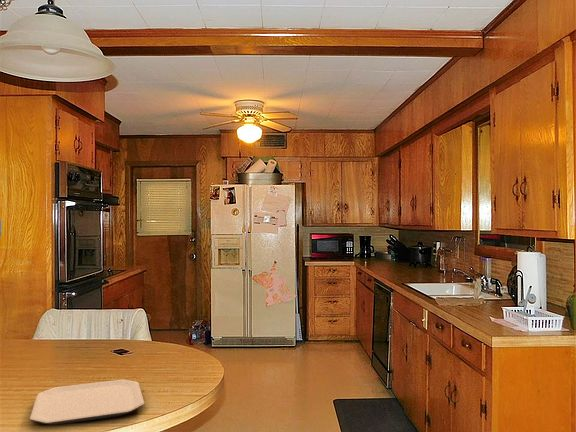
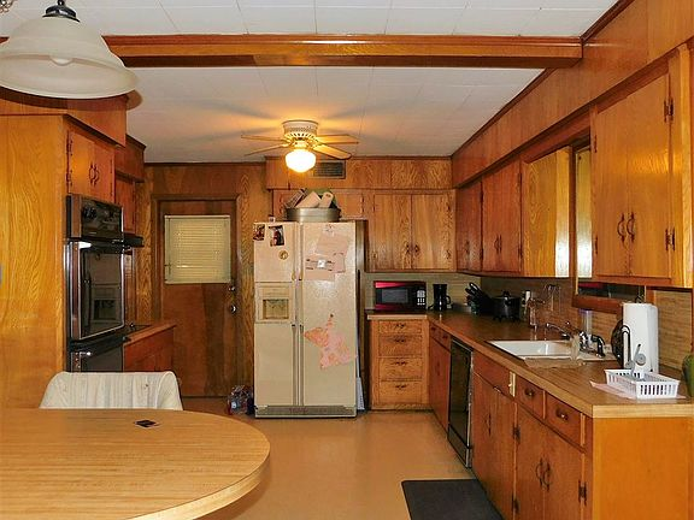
- plate [29,379,146,426]
